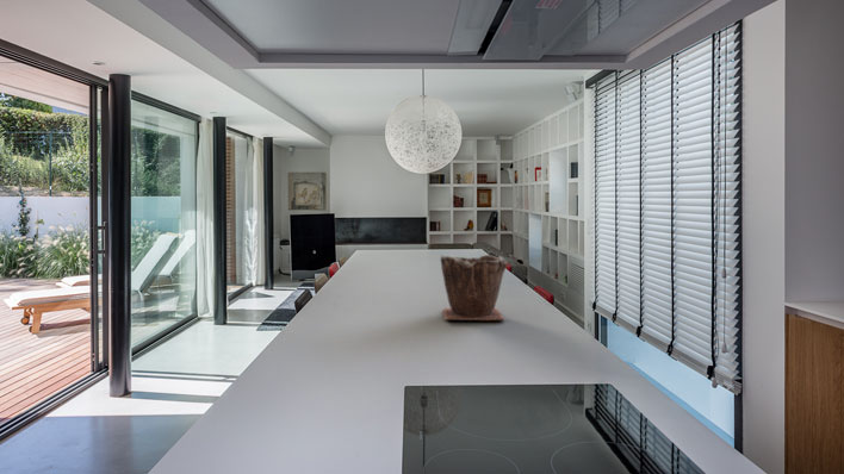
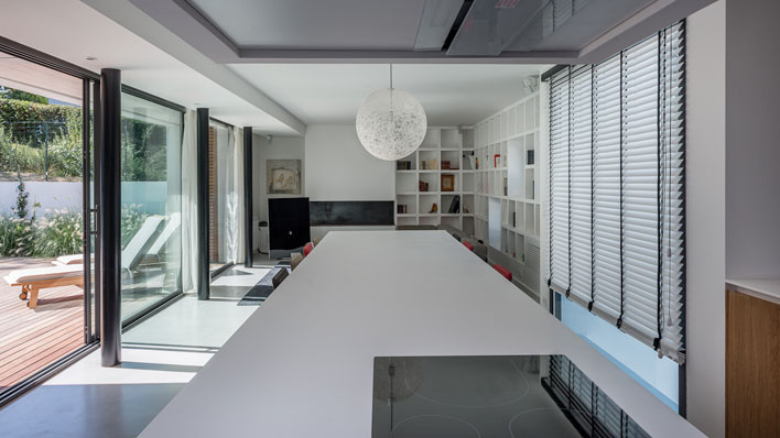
- plant pot [439,254,509,322]
